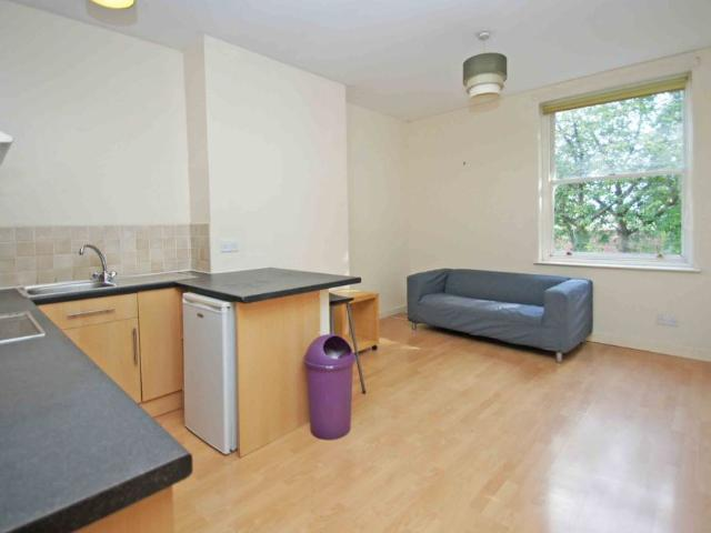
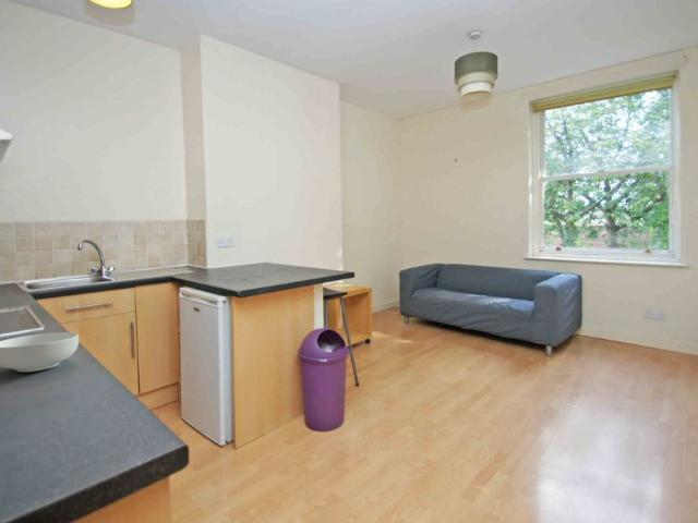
+ cereal bowl [0,331,80,373]
